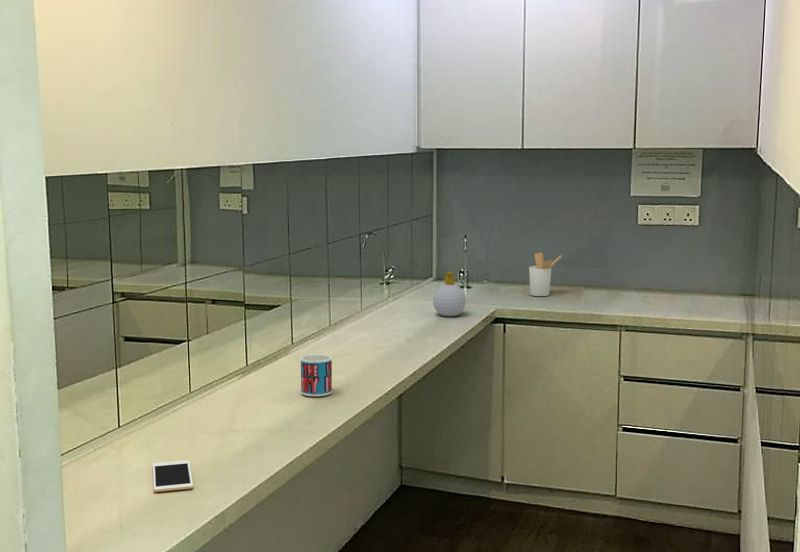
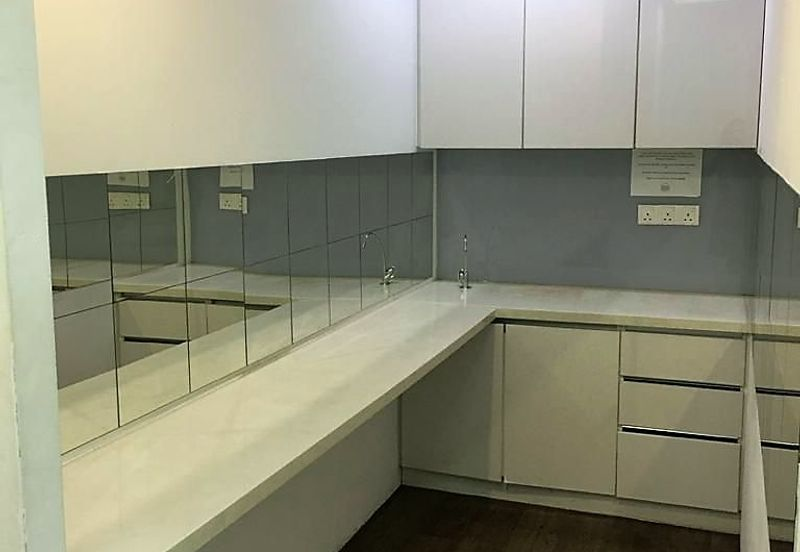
- soap bottle [432,271,467,317]
- cell phone [152,459,194,493]
- mug [300,354,333,397]
- utensil holder [528,252,563,297]
